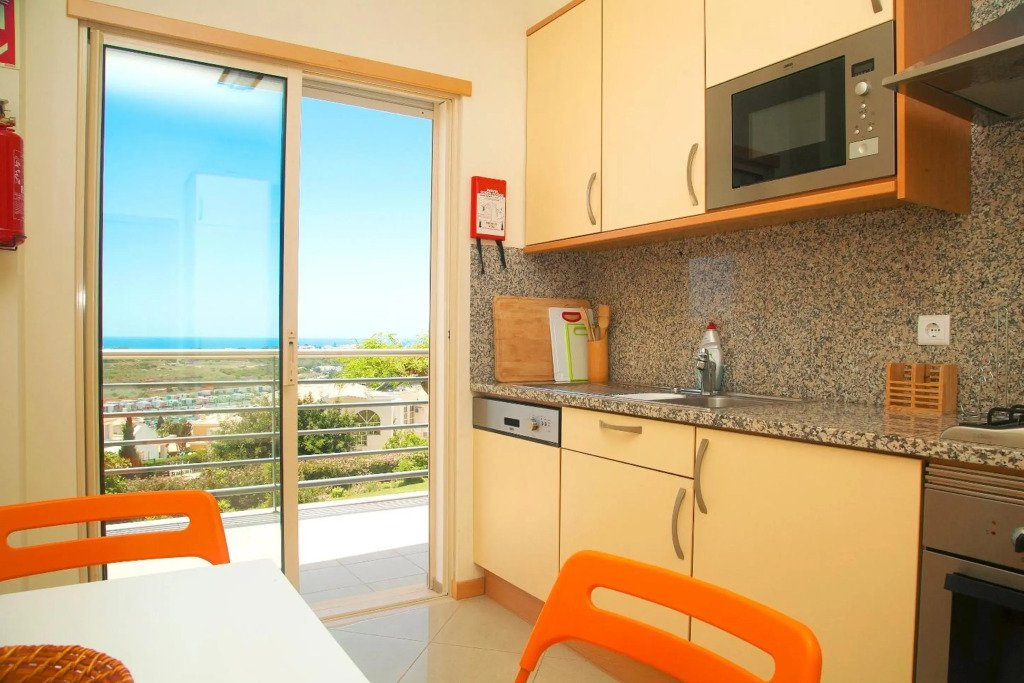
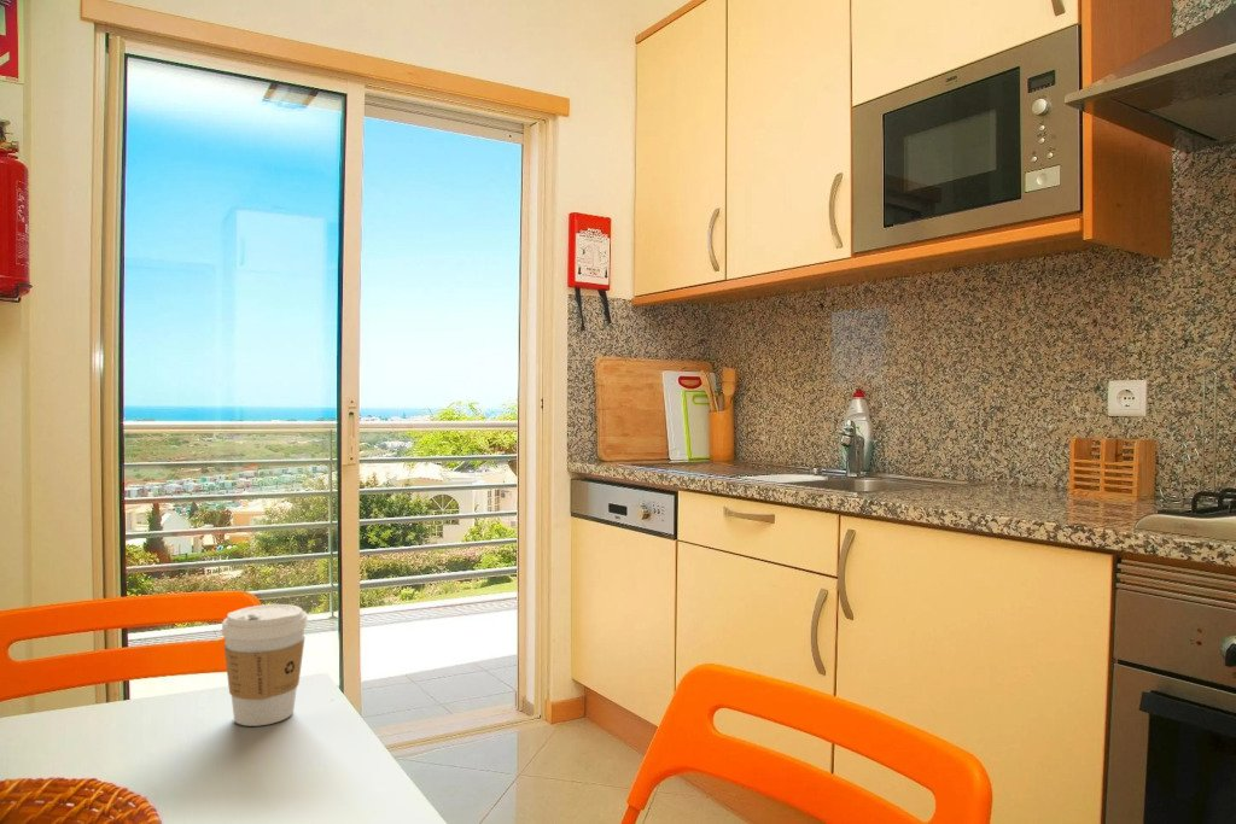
+ coffee cup [221,603,309,727]
